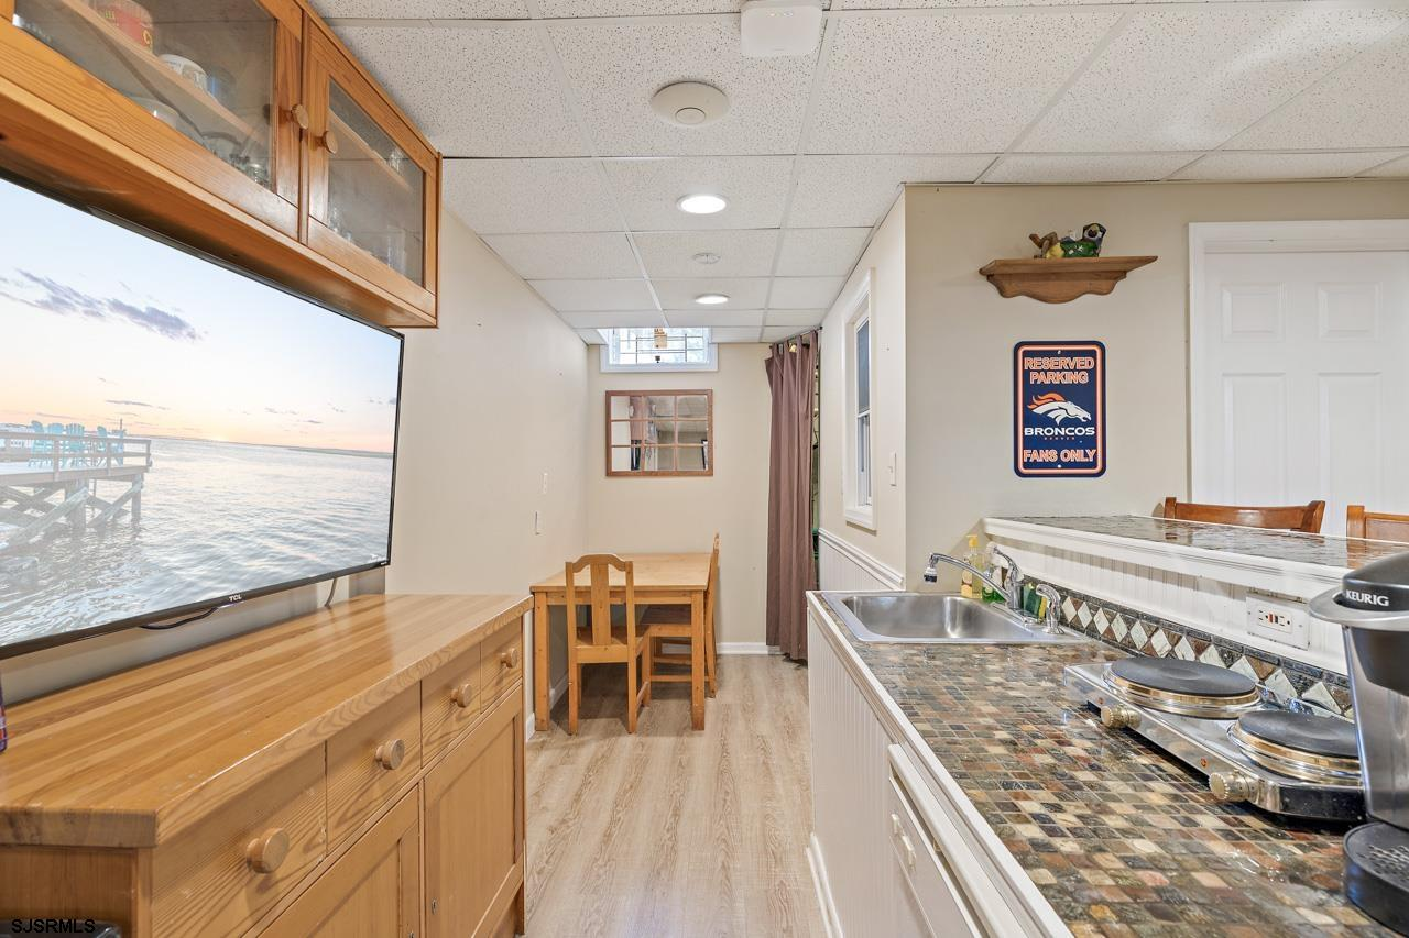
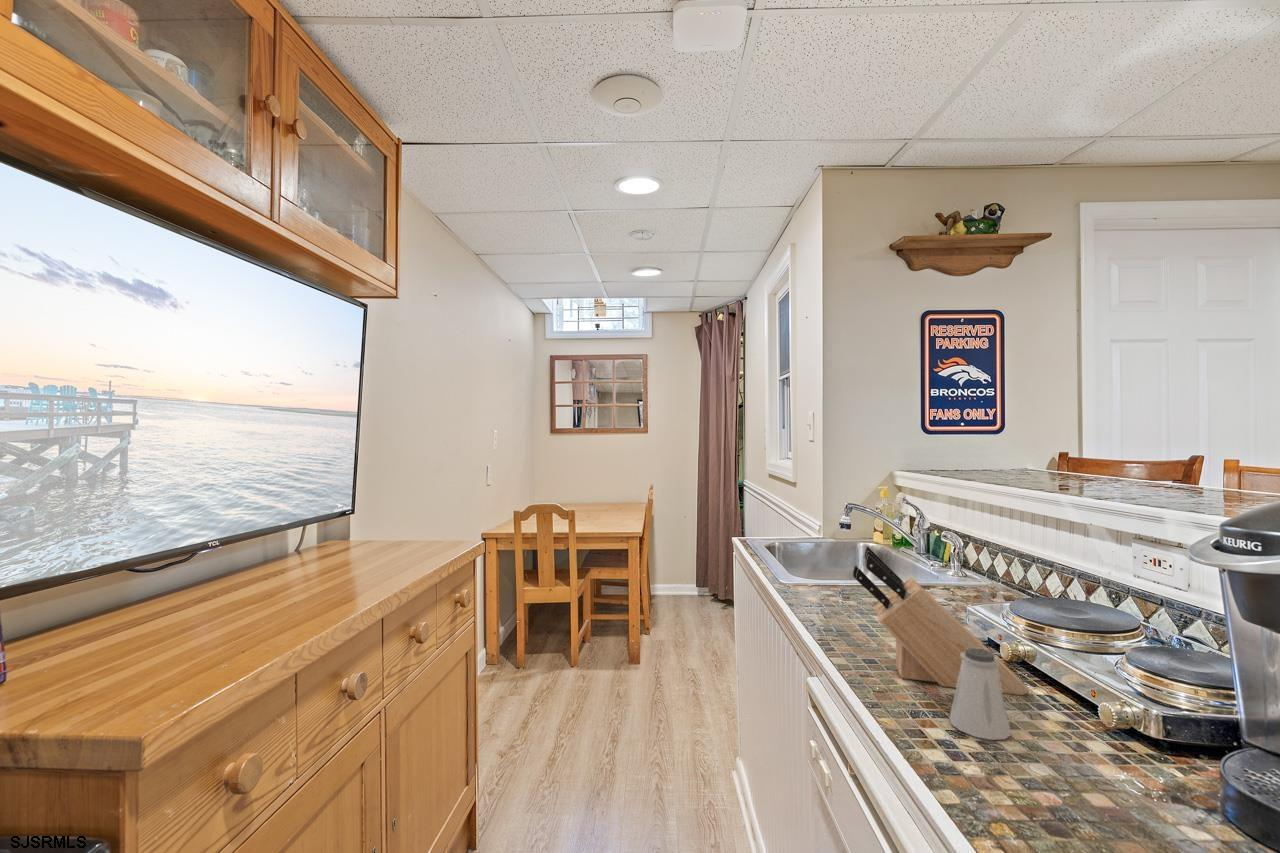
+ saltshaker [948,648,1012,741]
+ knife block [852,546,1030,696]
